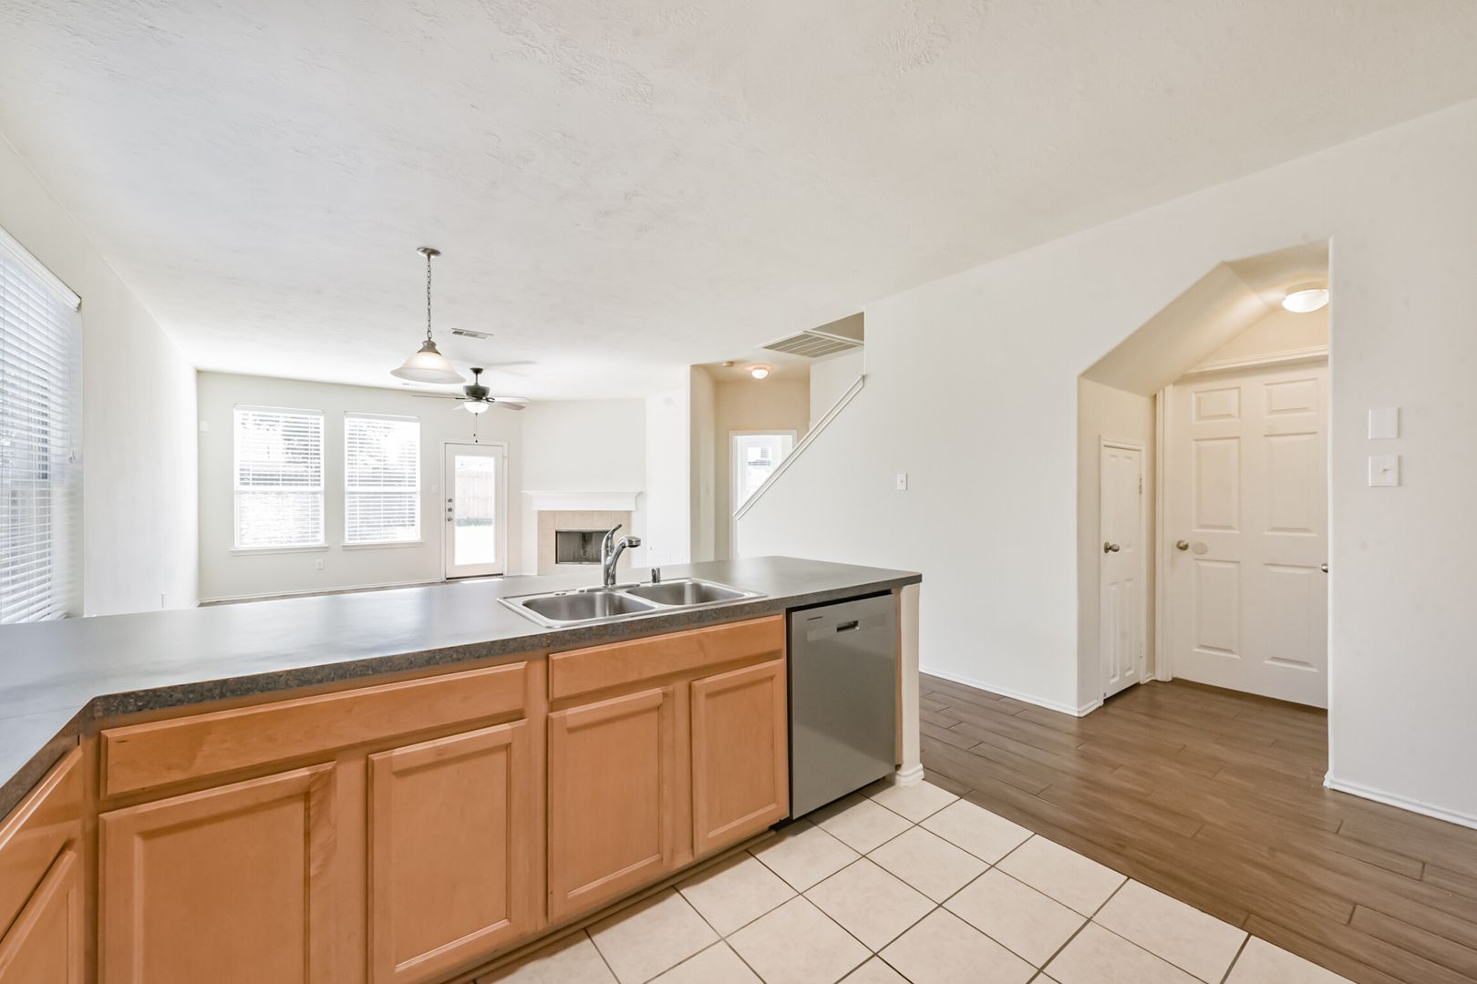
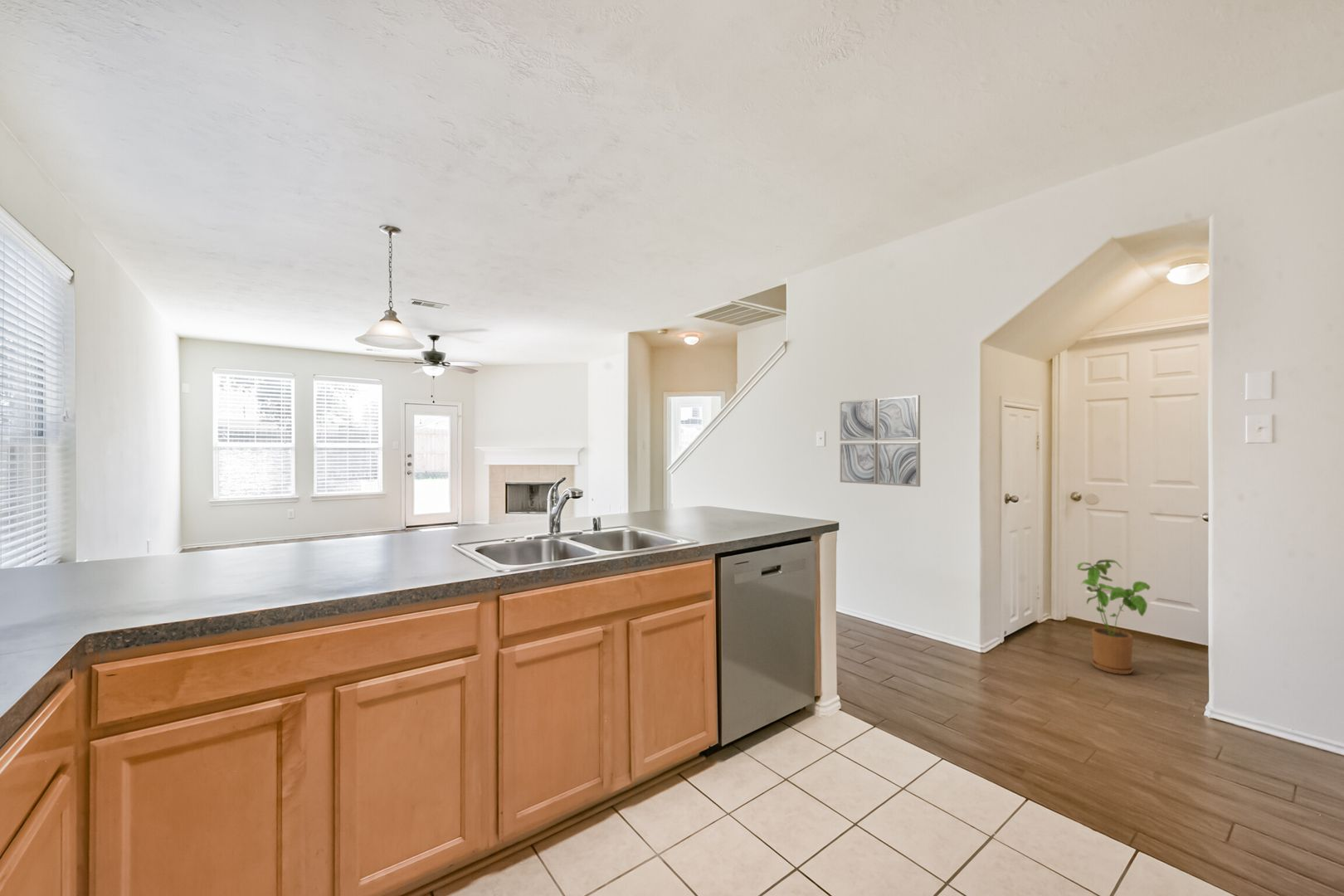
+ house plant [1077,558,1151,675]
+ wall art [839,394,921,488]
